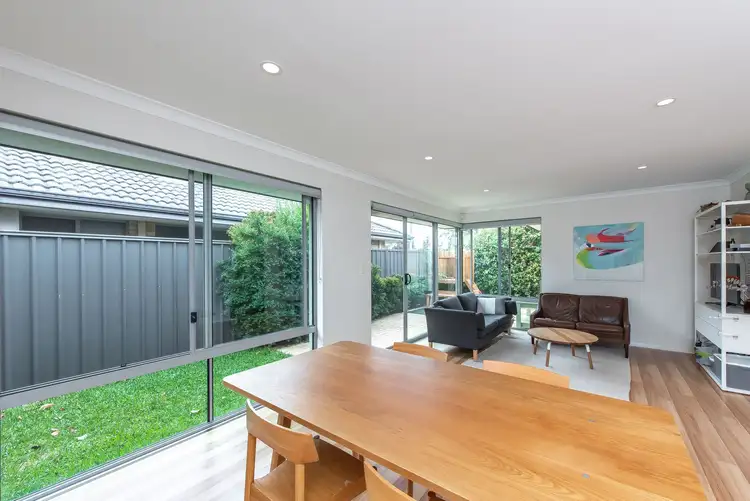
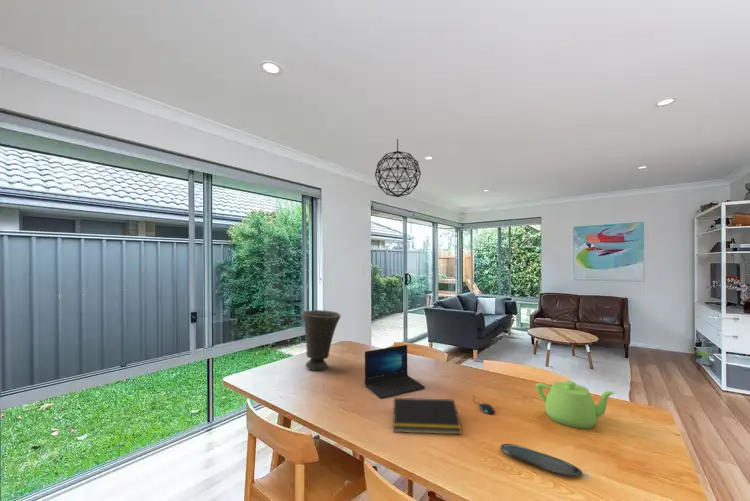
+ teapot [535,380,616,430]
+ oval tray [499,443,584,477]
+ laptop [364,344,426,399]
+ notepad [391,397,463,435]
+ pendant light [374,138,422,198]
+ mouse [471,394,496,415]
+ vase [300,309,342,371]
